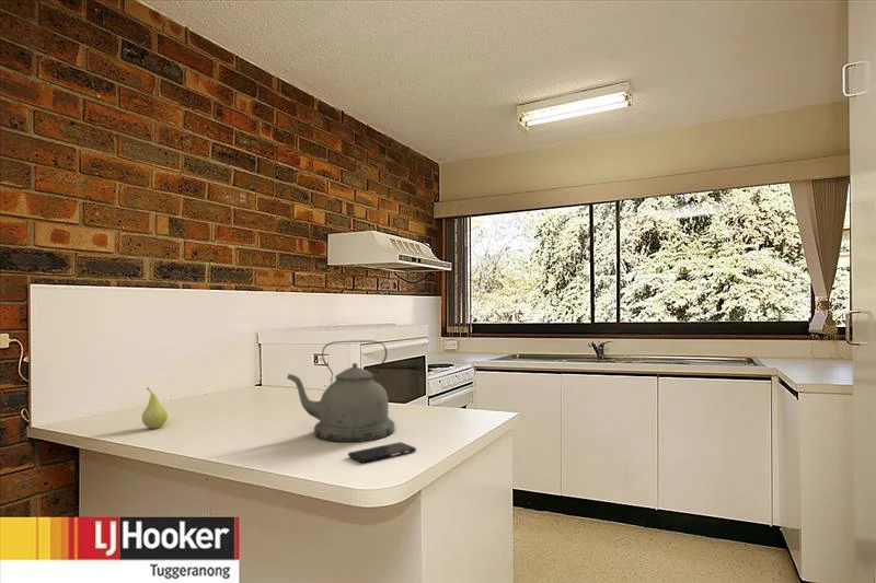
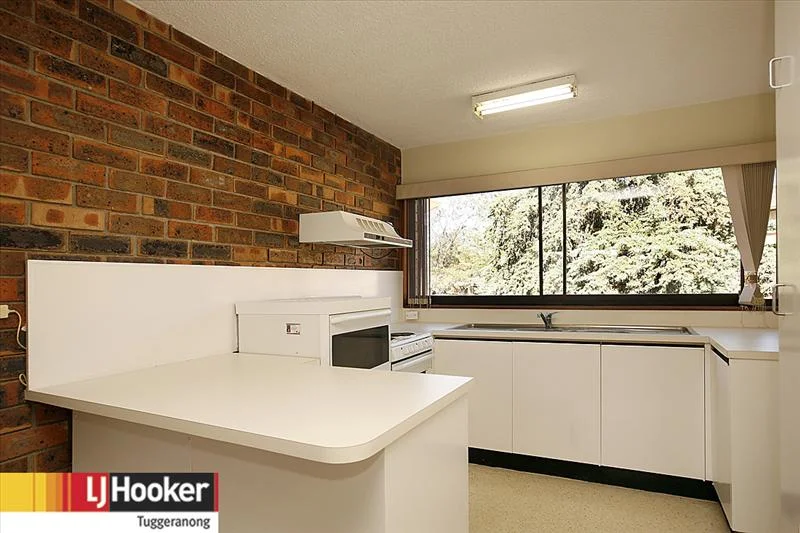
- fruit [141,386,169,430]
- smartphone [347,441,417,464]
- kettle [286,339,395,443]
